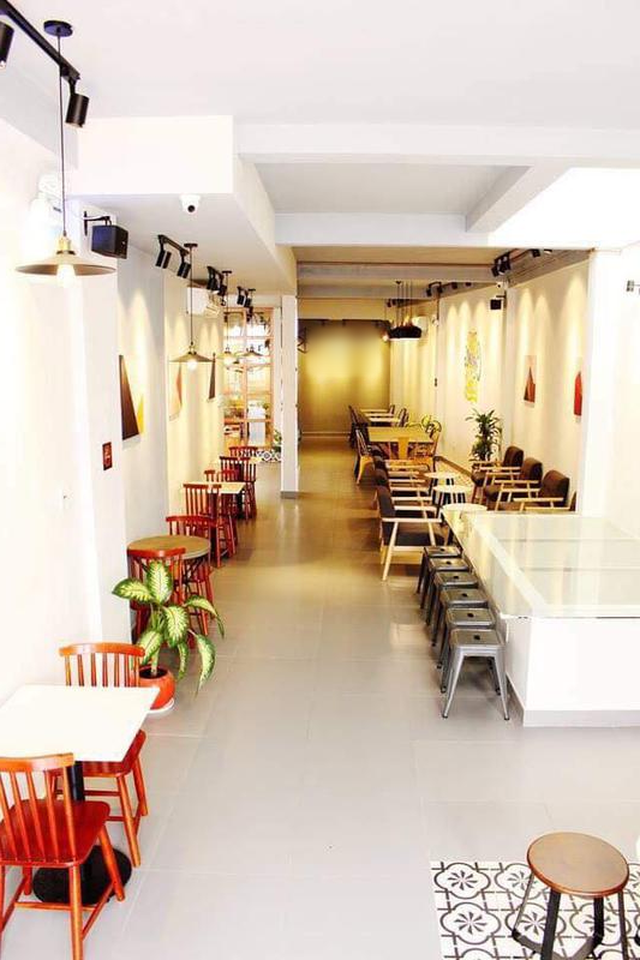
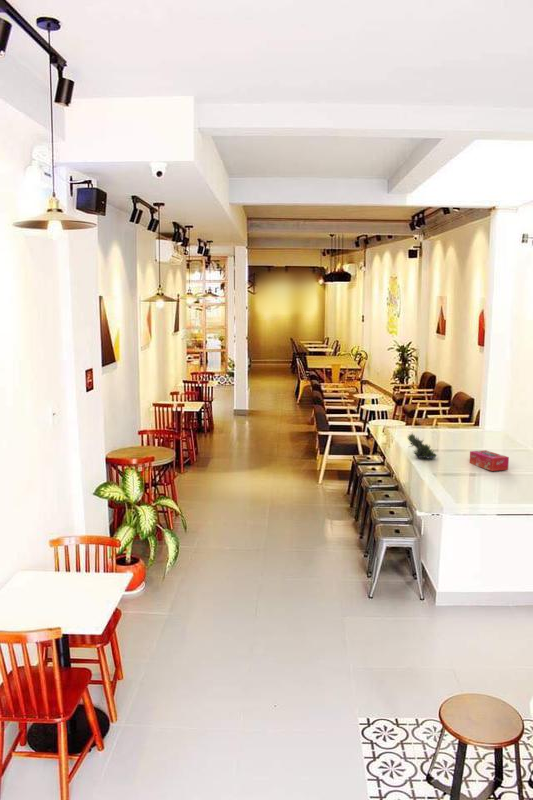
+ succulent plant [406,432,438,460]
+ tissue box [469,449,510,472]
